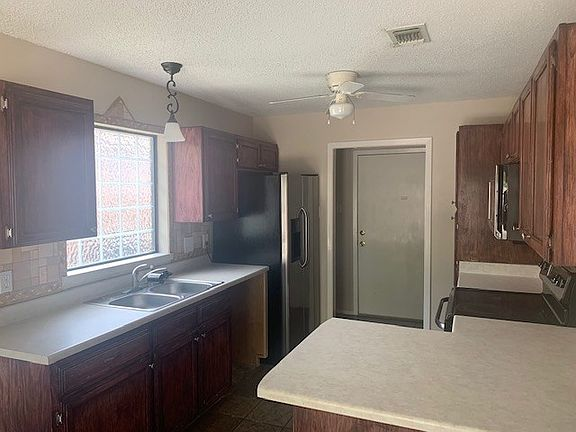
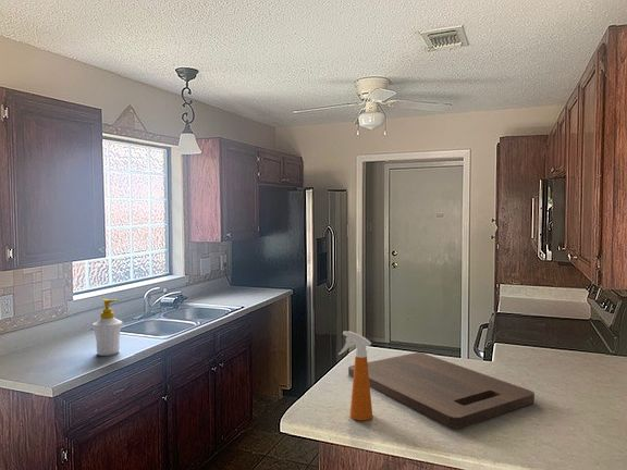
+ spray bottle [337,330,373,422]
+ cutting board [347,351,536,429]
+ soap bottle [91,298,124,357]
